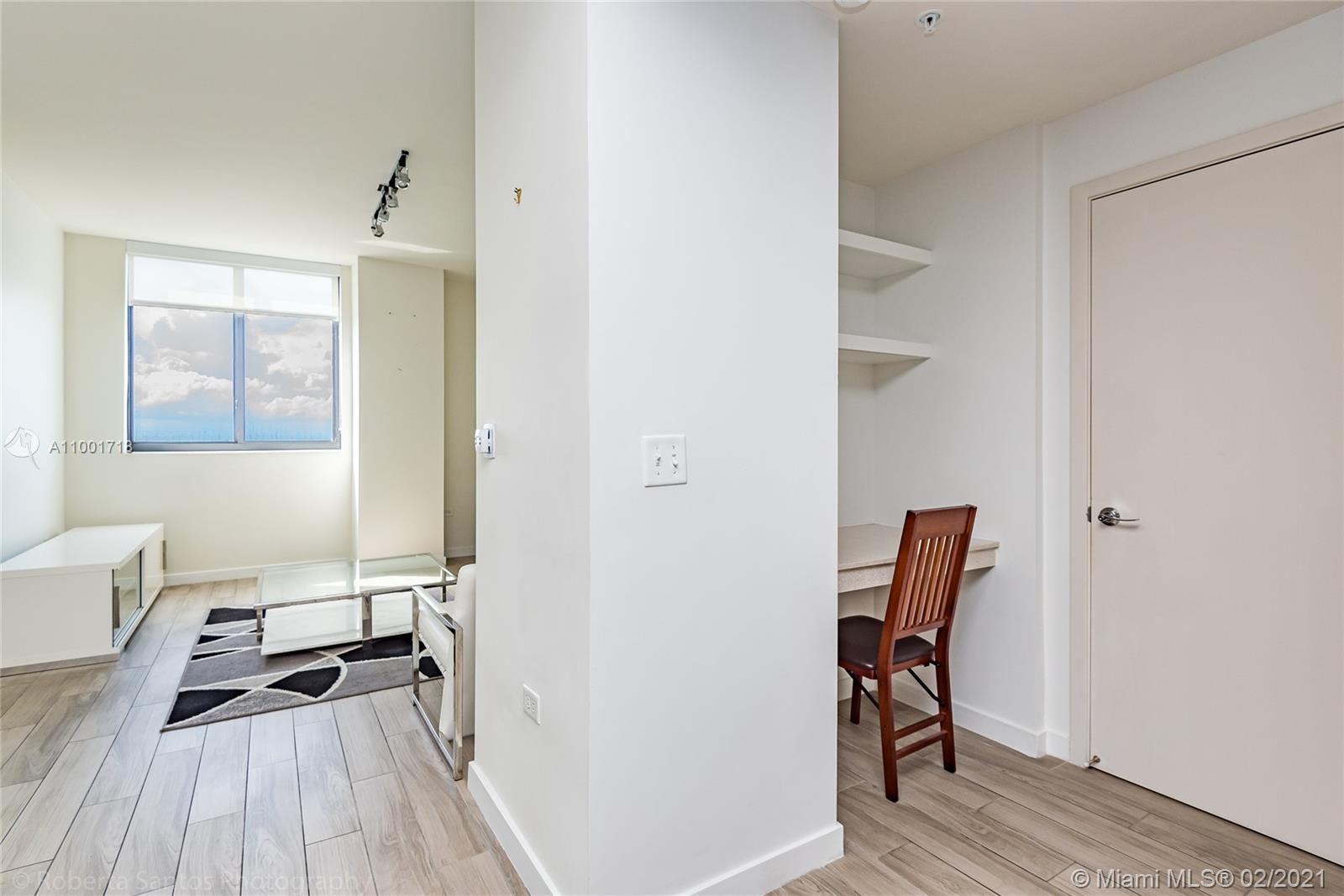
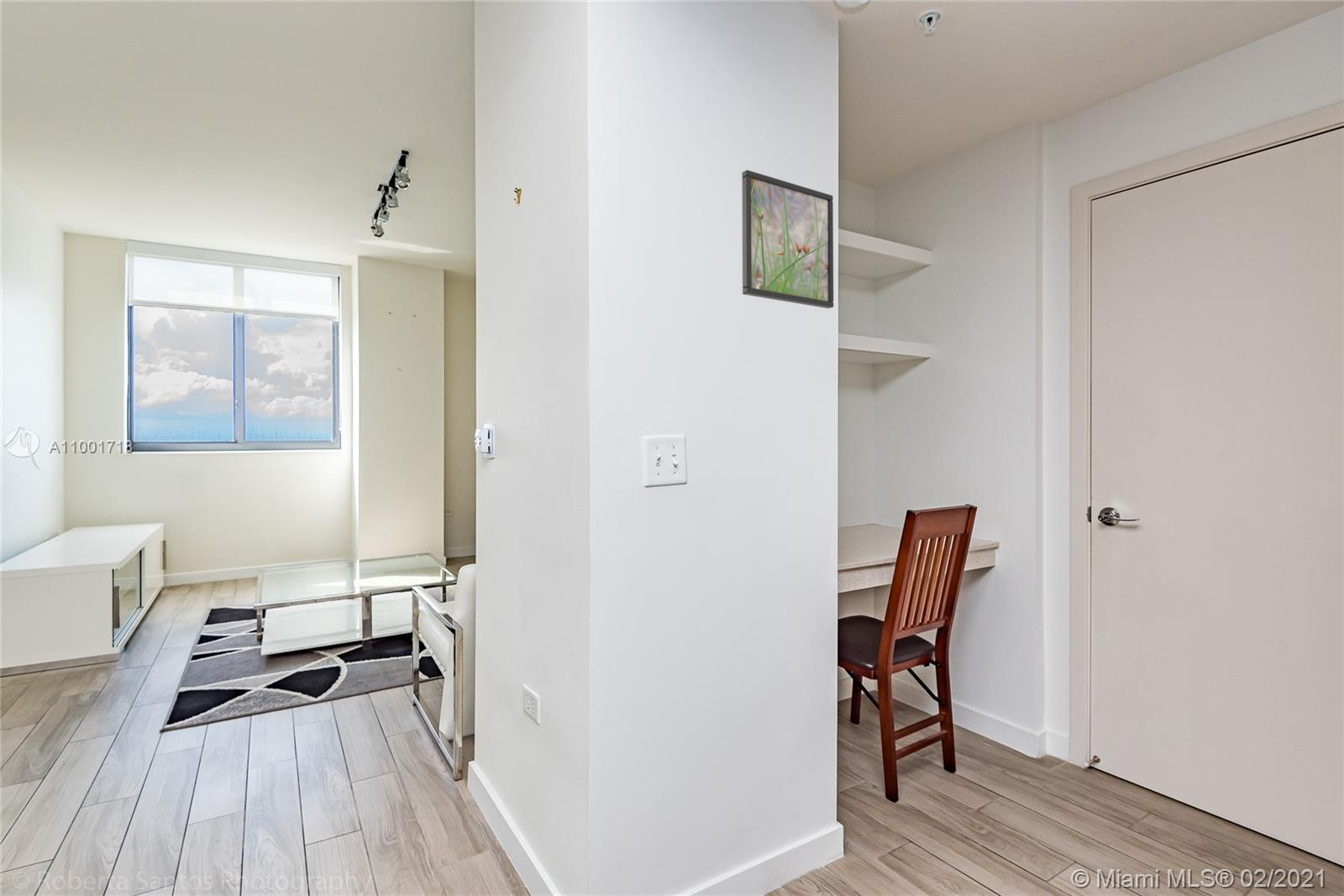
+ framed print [741,169,834,309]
